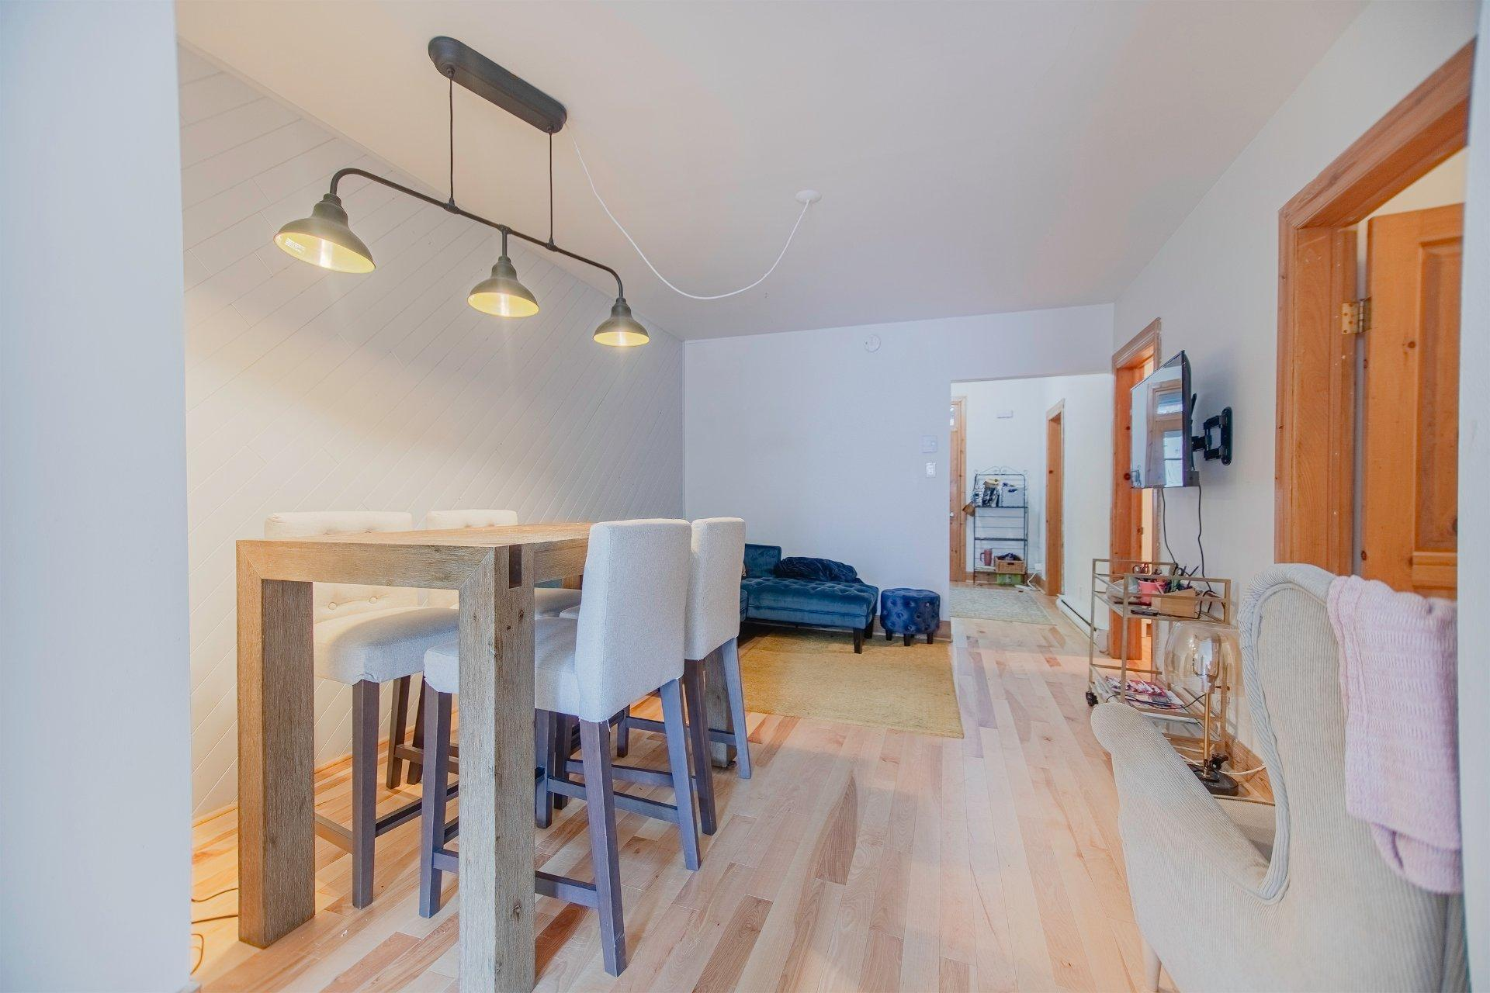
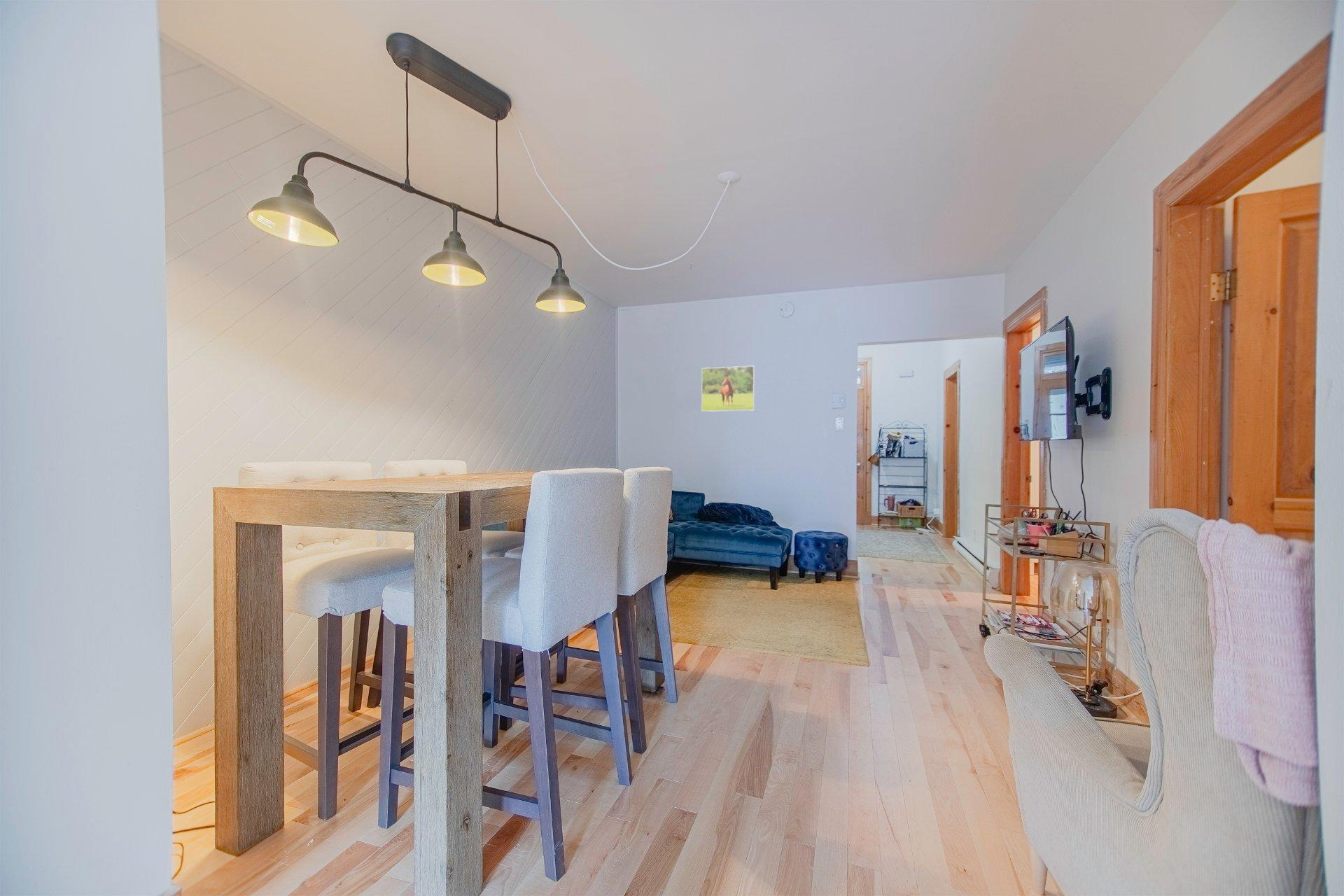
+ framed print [701,365,755,412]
